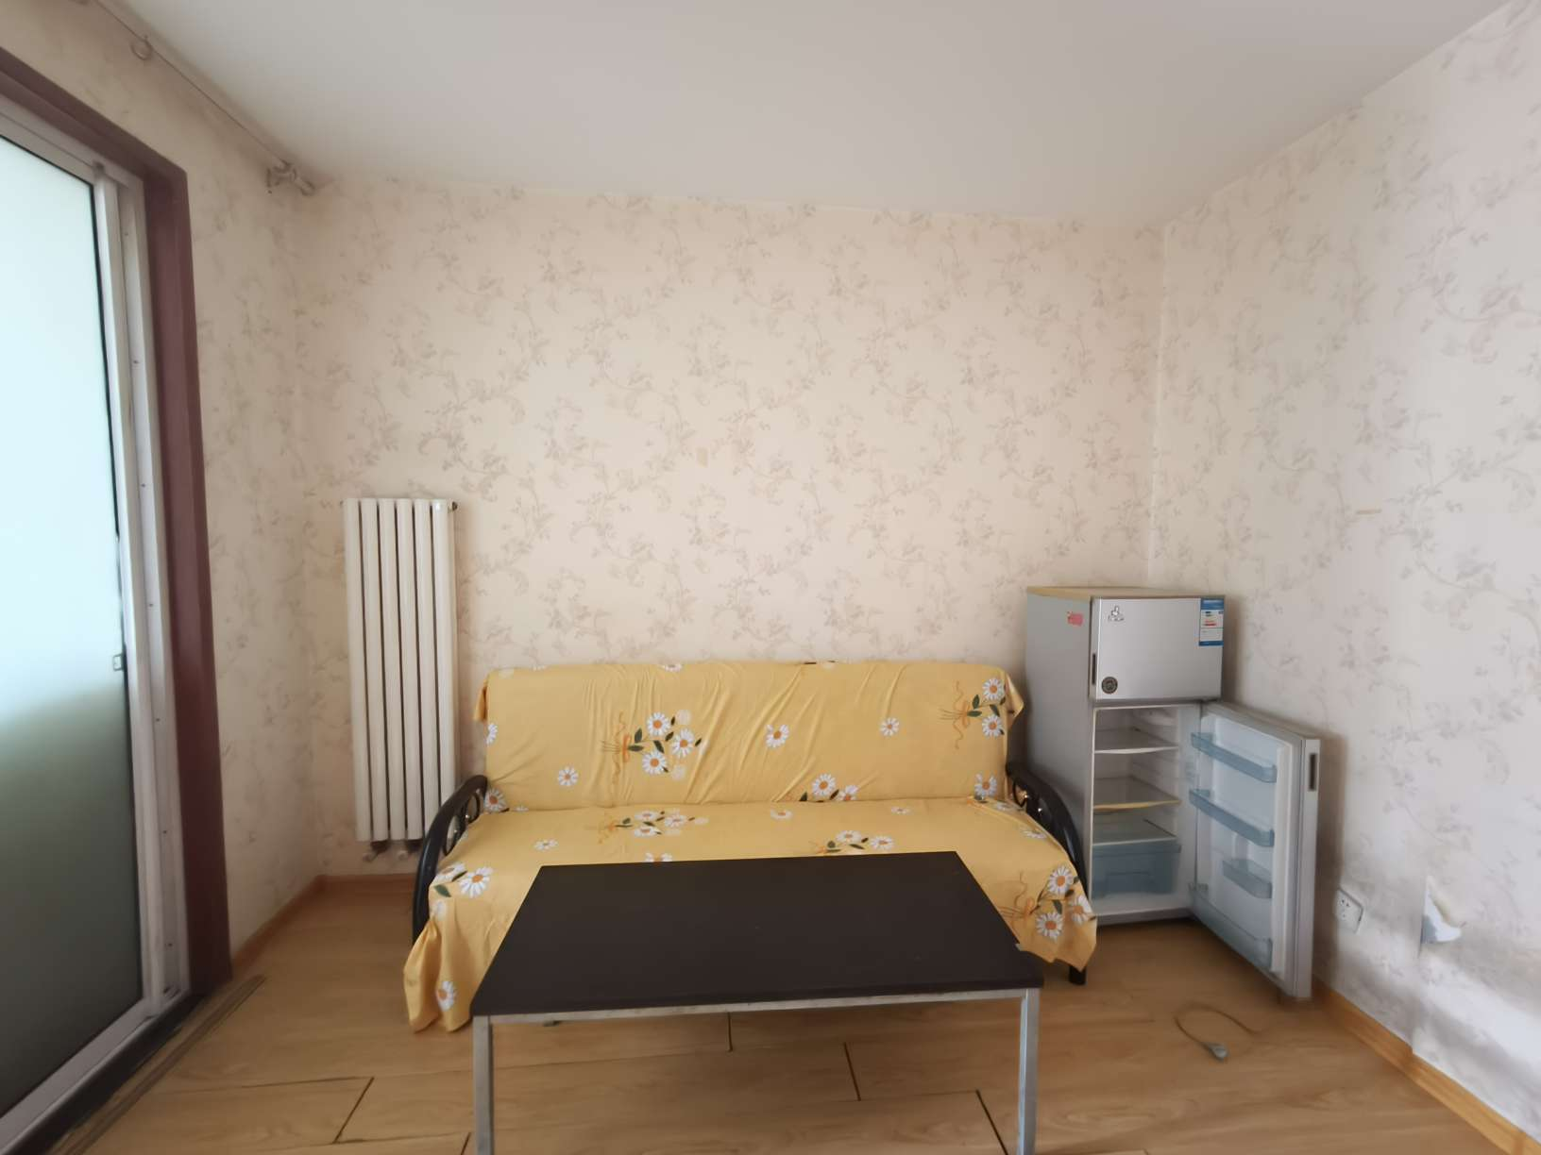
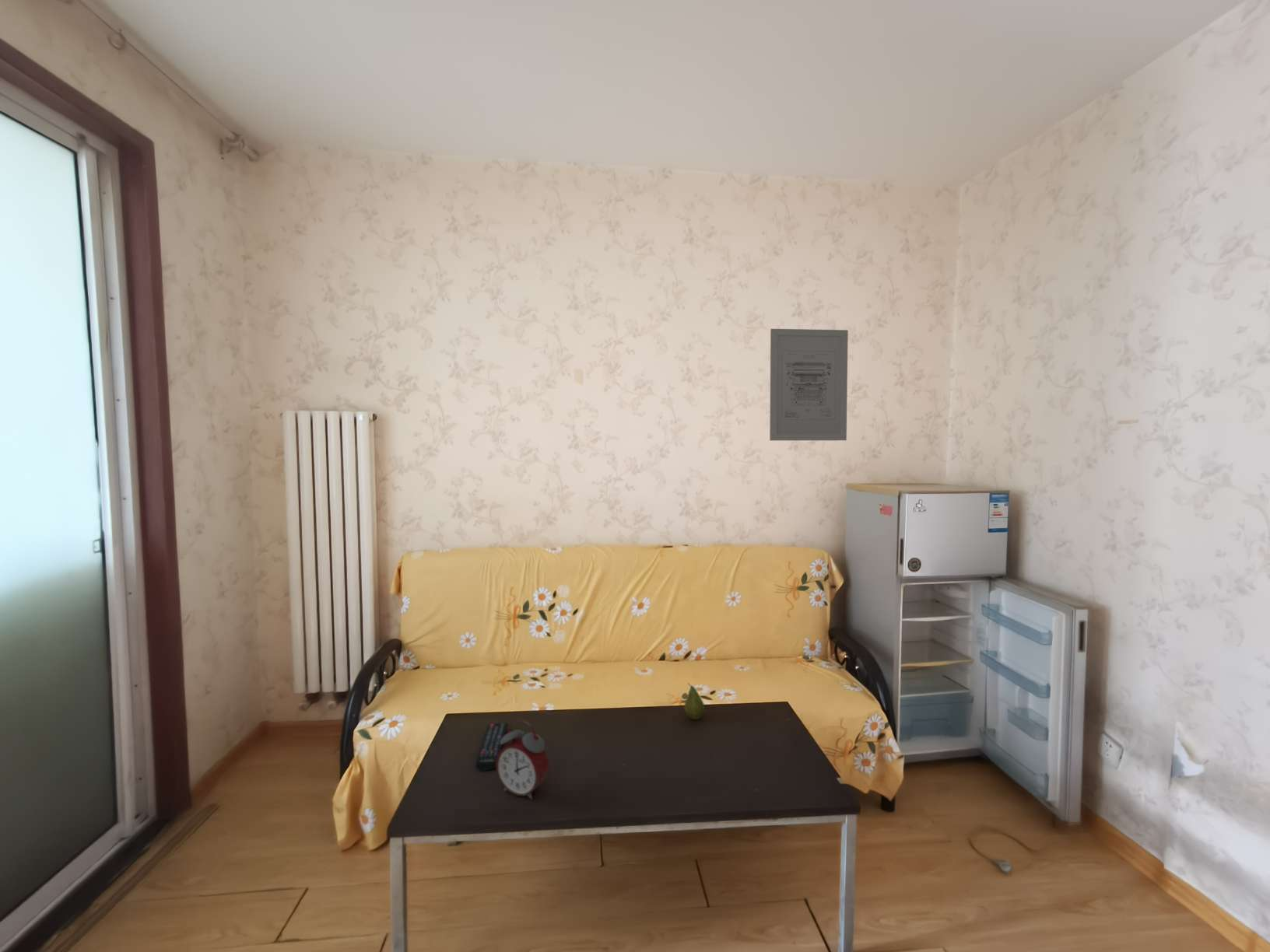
+ alarm clock [496,719,549,800]
+ remote control [475,722,508,771]
+ fruit [683,682,706,720]
+ wall art [769,328,849,441]
